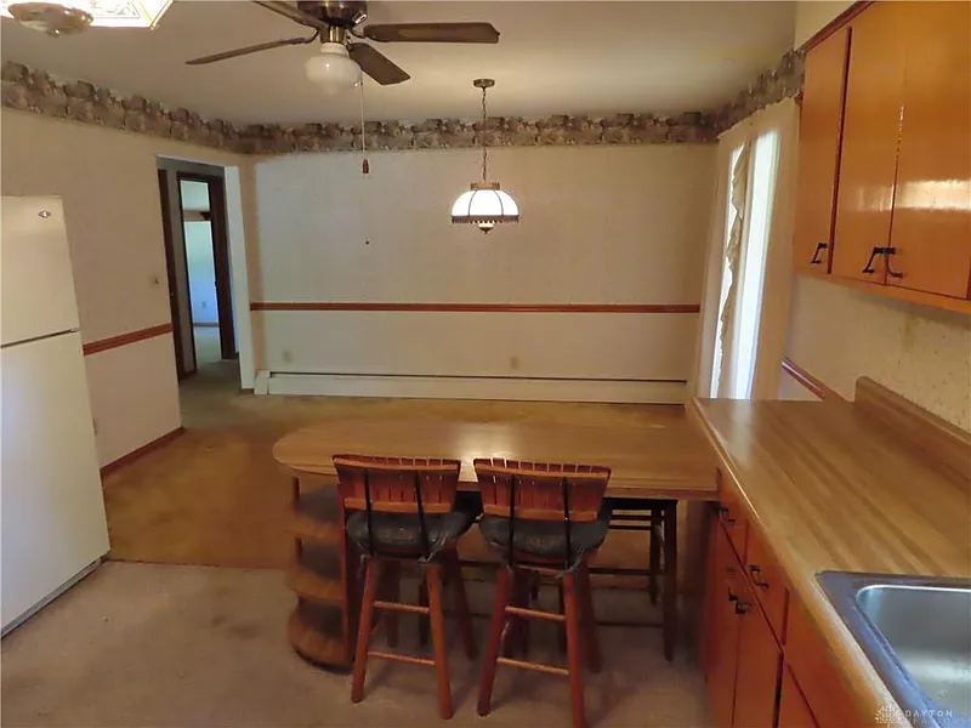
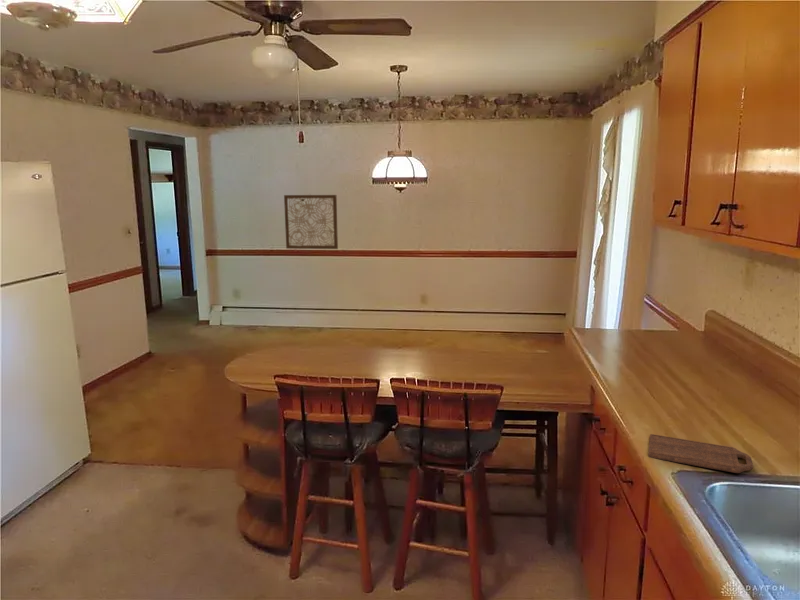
+ wall art [283,193,339,250]
+ cutting board [647,433,754,474]
